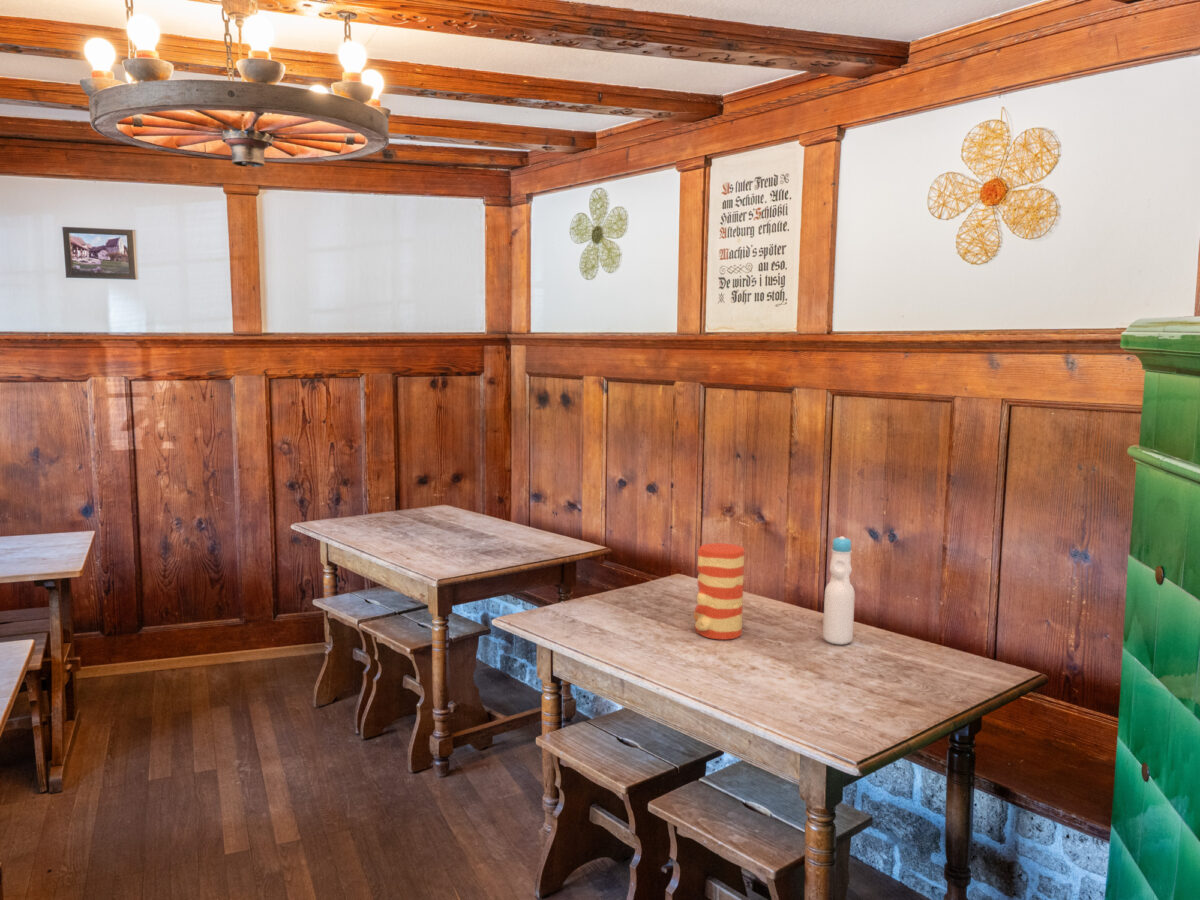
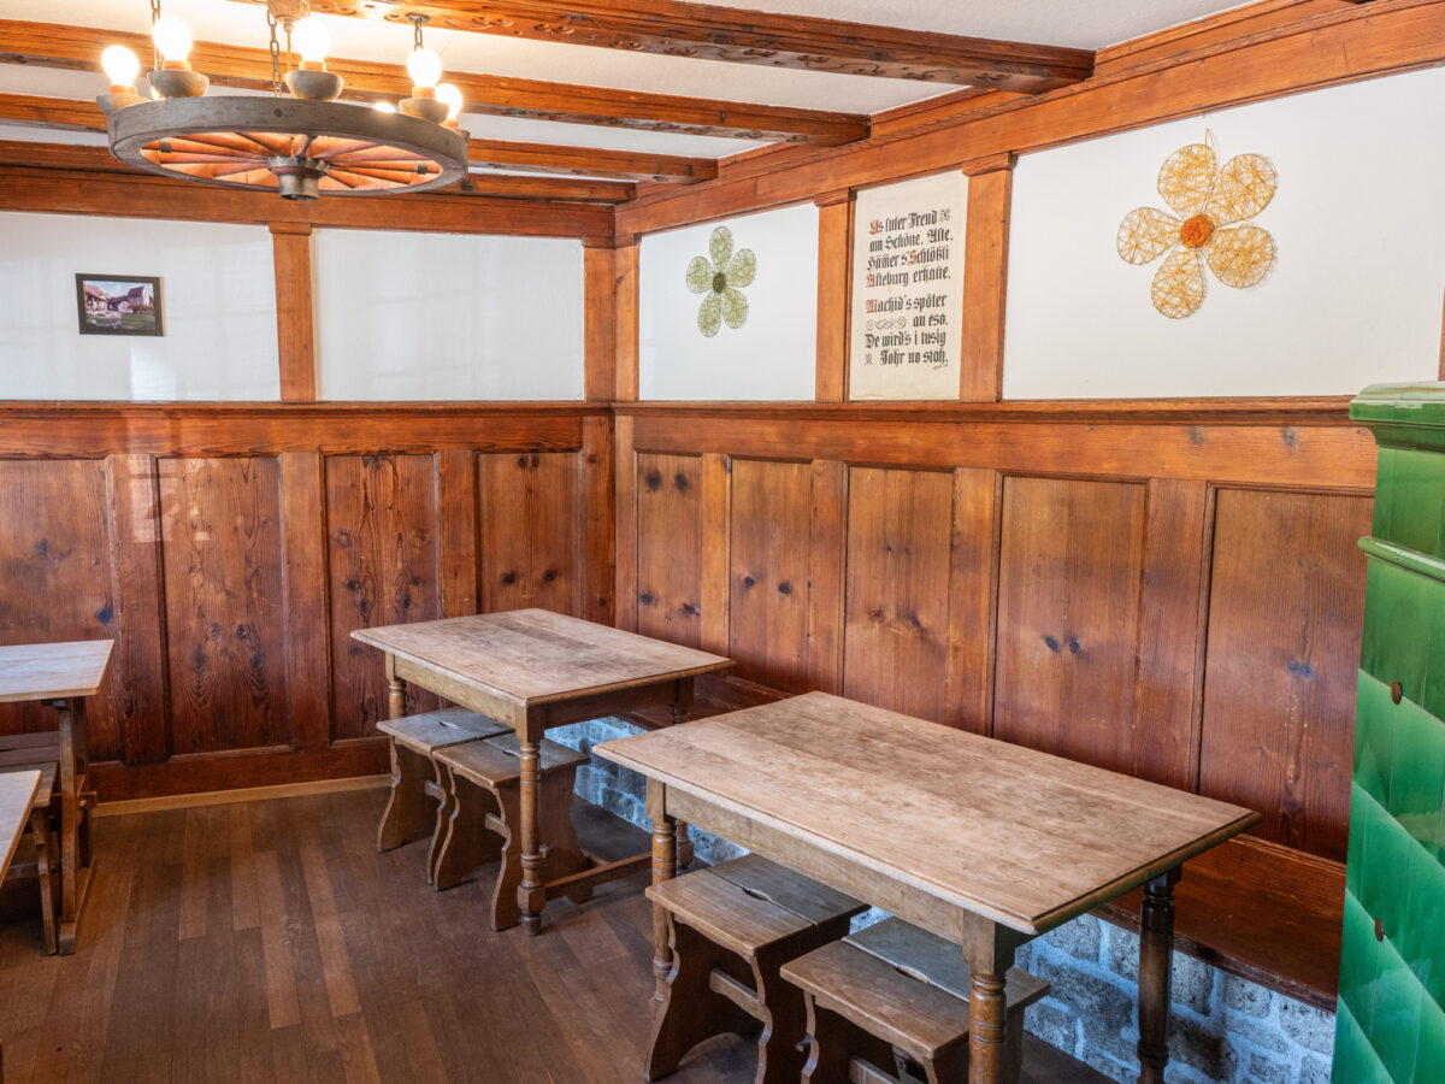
- bottle [822,535,856,646]
- vase [693,542,745,640]
